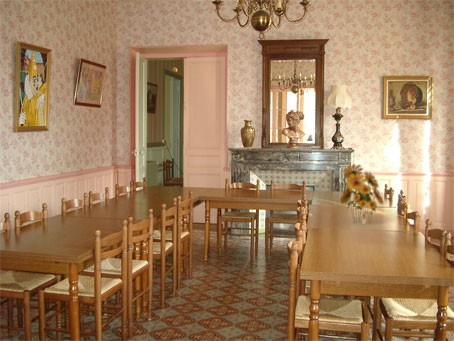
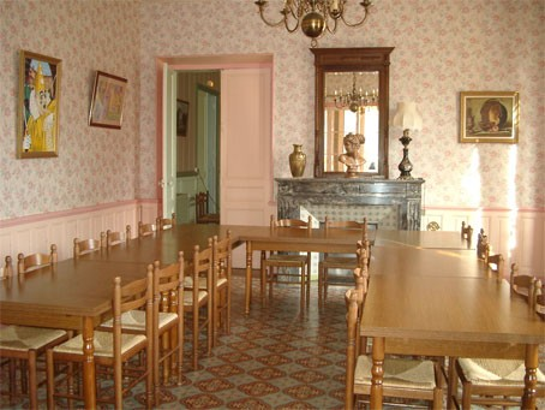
- flower bouquet [339,163,385,224]
